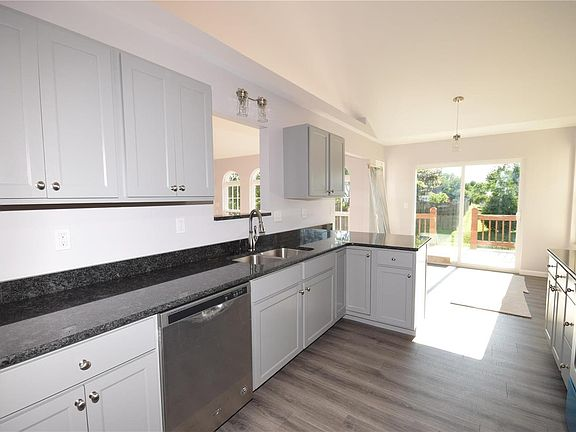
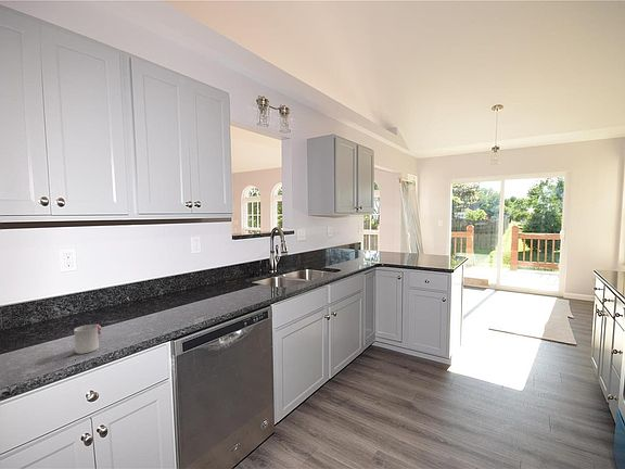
+ cup [73,324,102,355]
